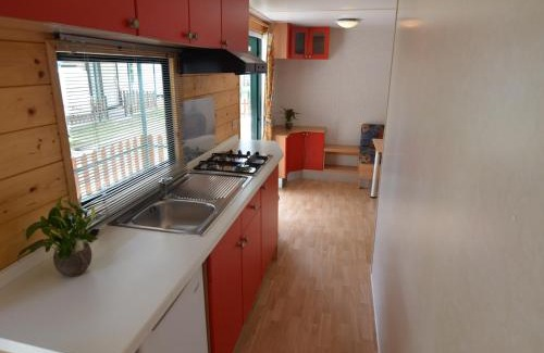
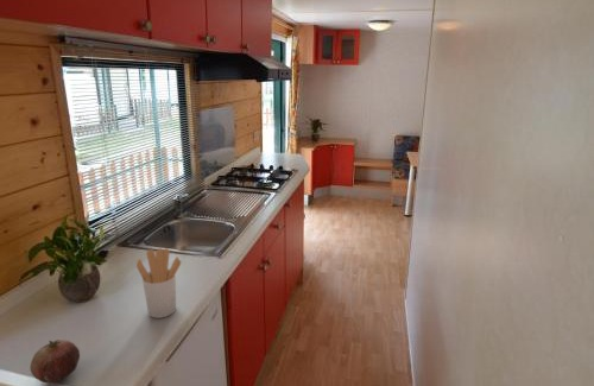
+ fruit [29,338,81,384]
+ utensil holder [135,247,183,319]
